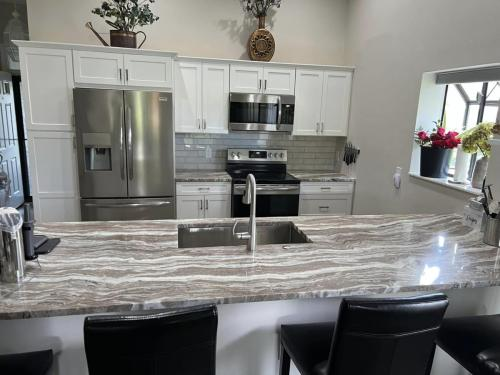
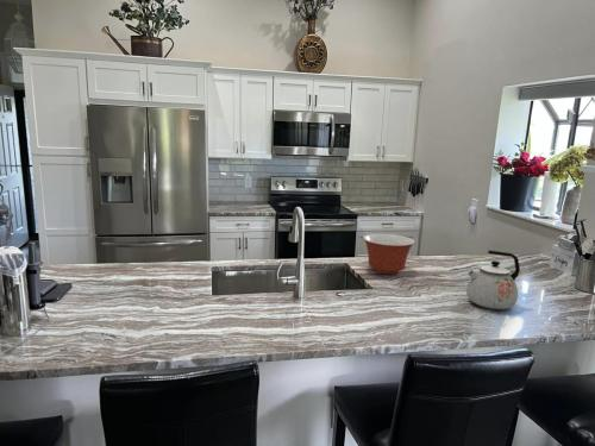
+ kettle [465,250,521,310]
+ mixing bowl [362,233,416,276]
